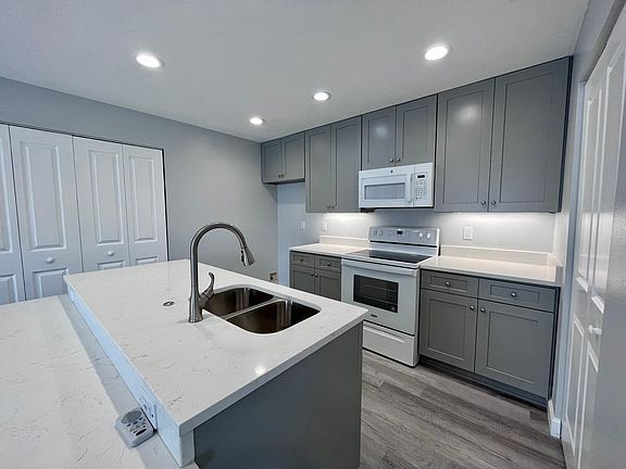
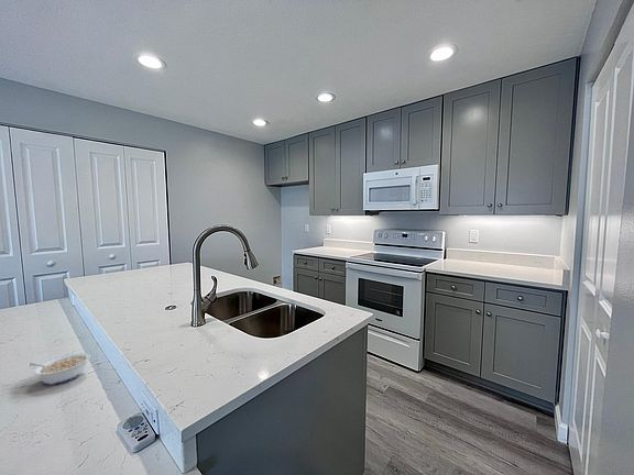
+ legume [26,352,91,386]
